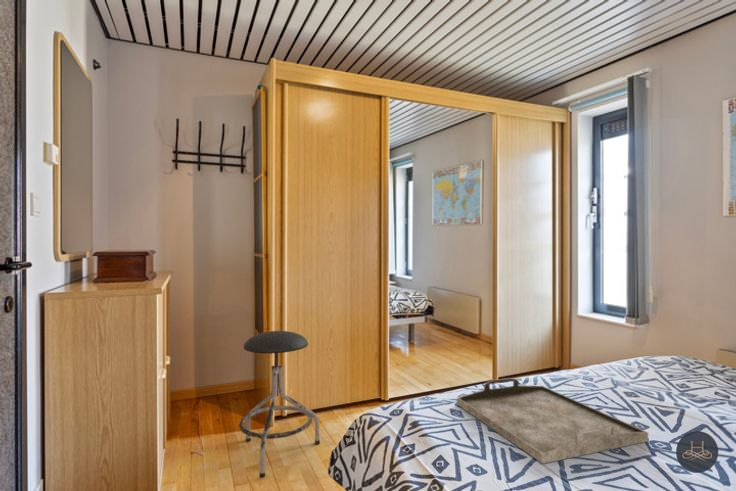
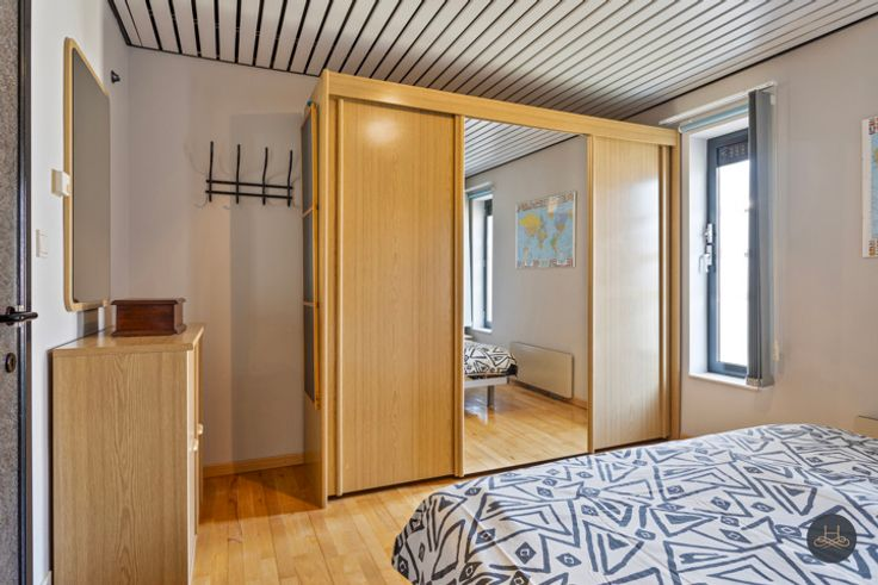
- stool [238,330,321,479]
- serving tray [456,377,649,465]
